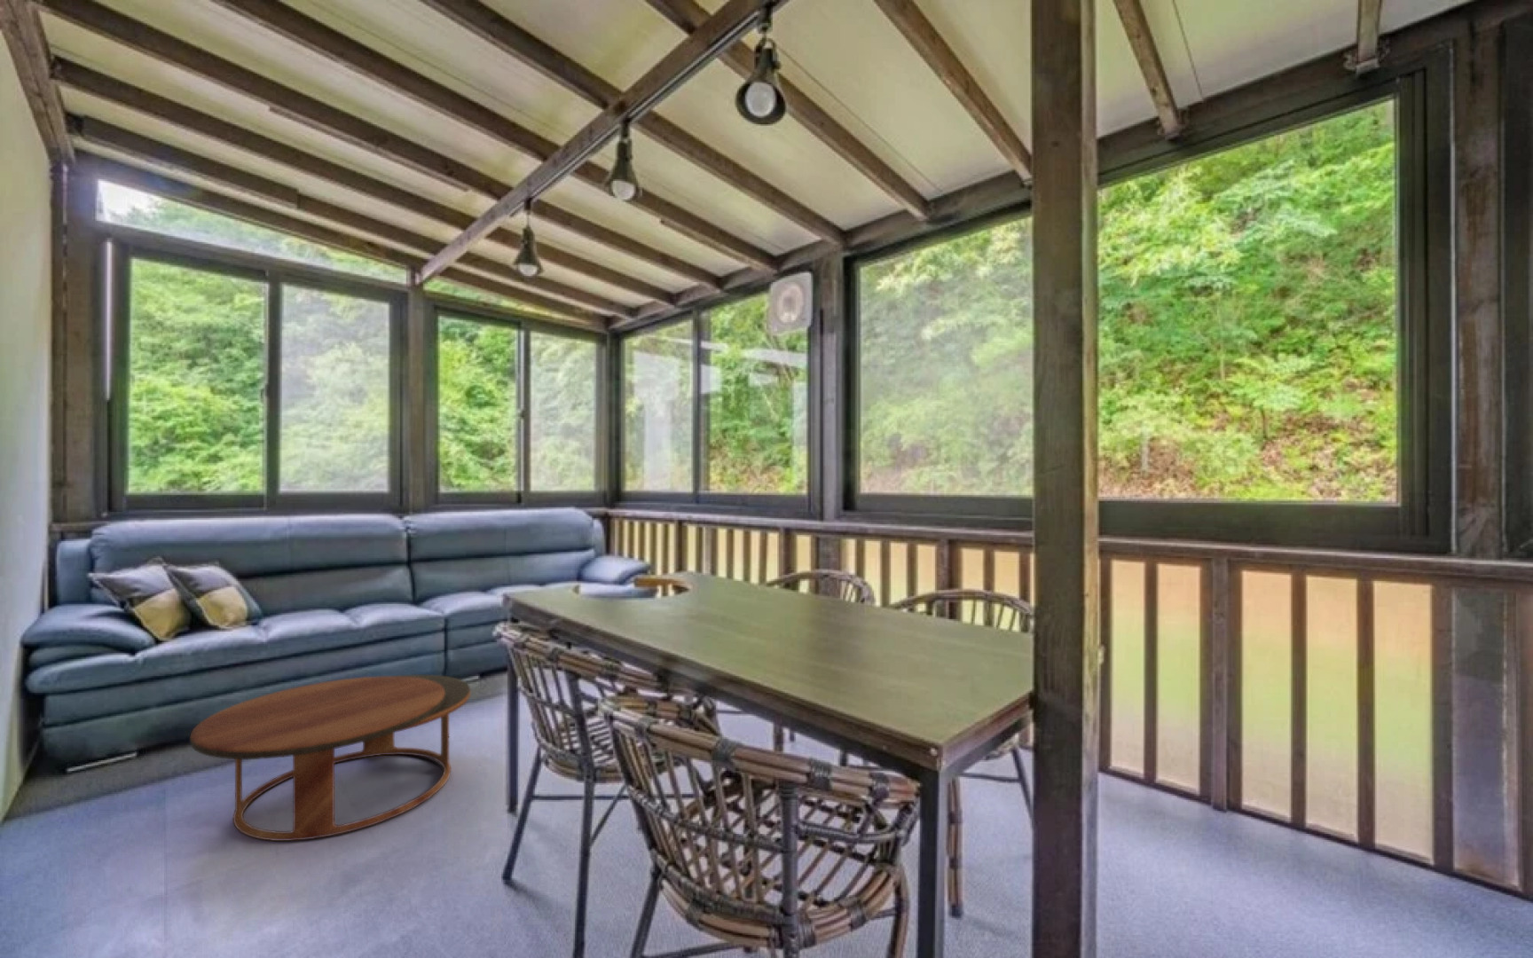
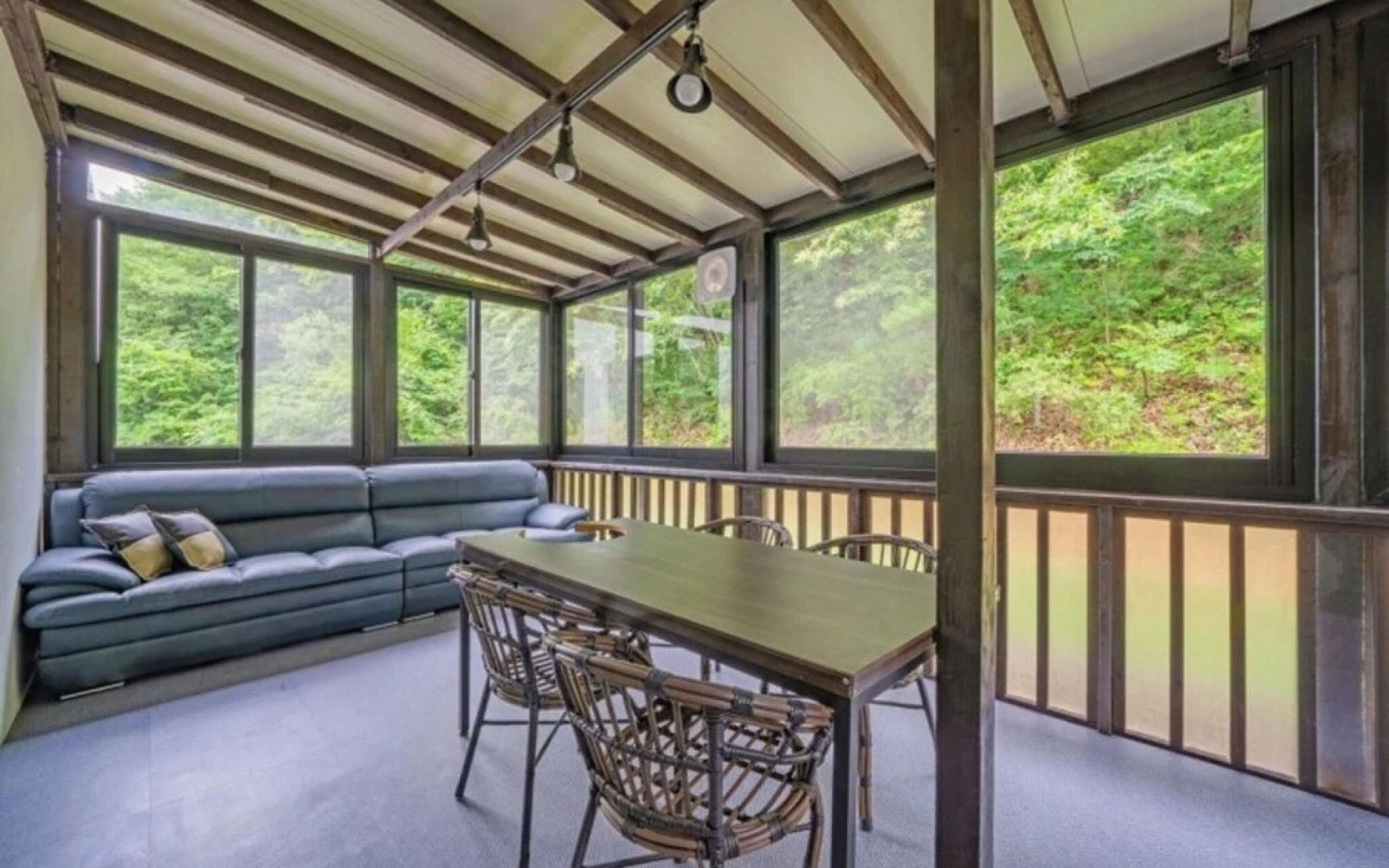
- coffee table [189,674,471,842]
